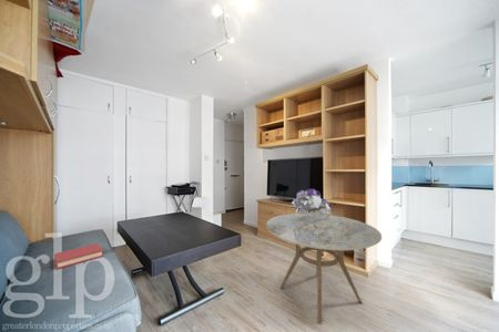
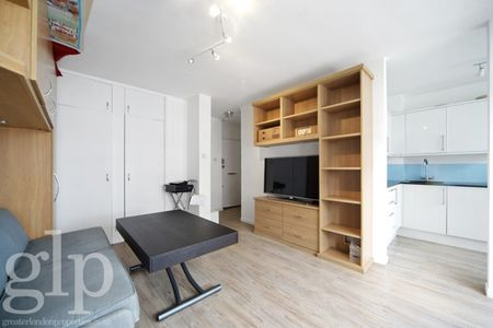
- bouquet [291,188,333,218]
- hardback book [53,242,104,270]
- dining table [265,212,383,325]
